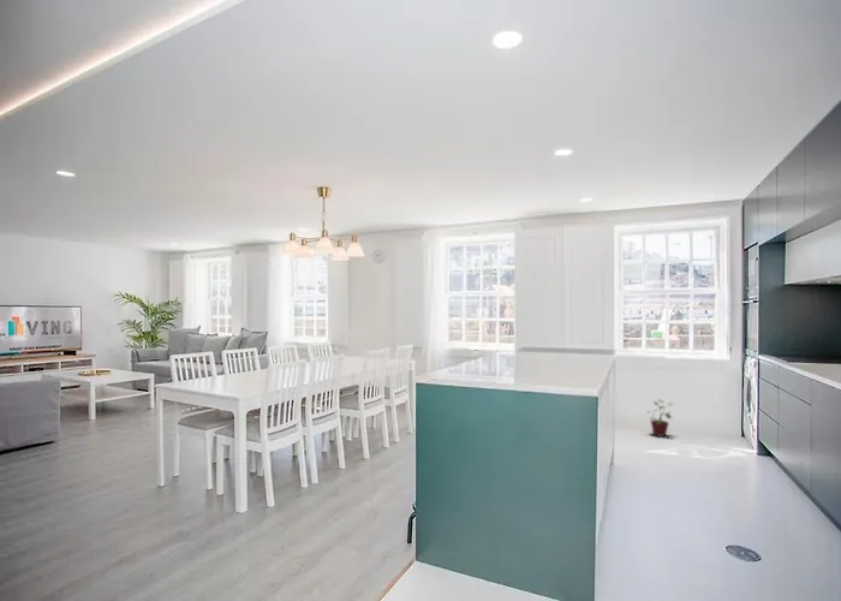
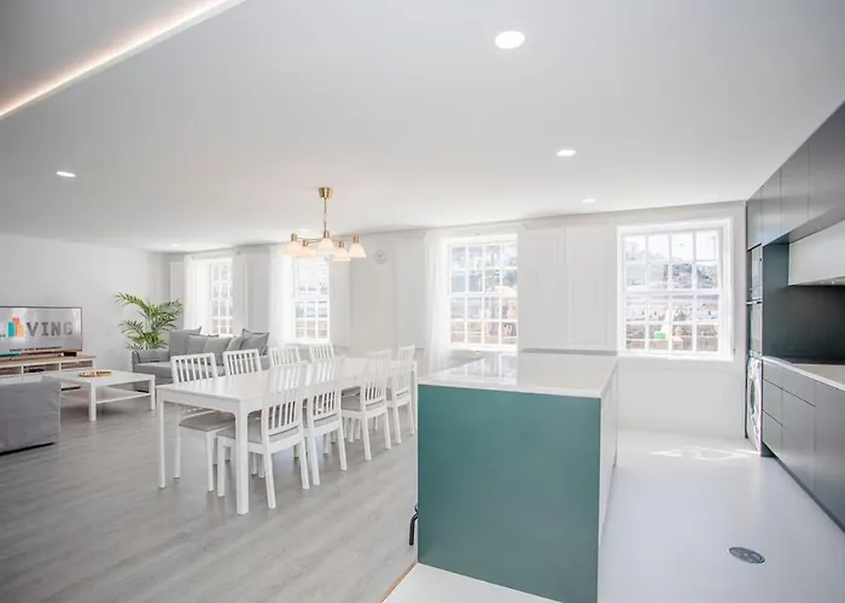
- potted plant [646,398,674,438]
